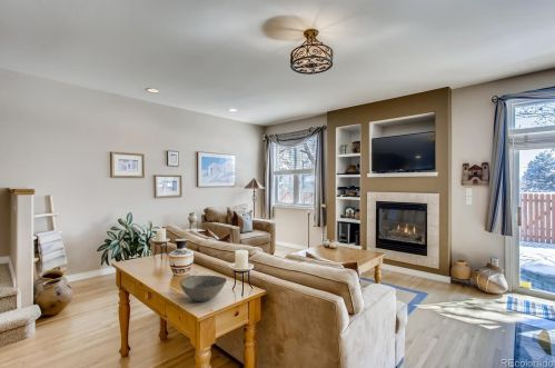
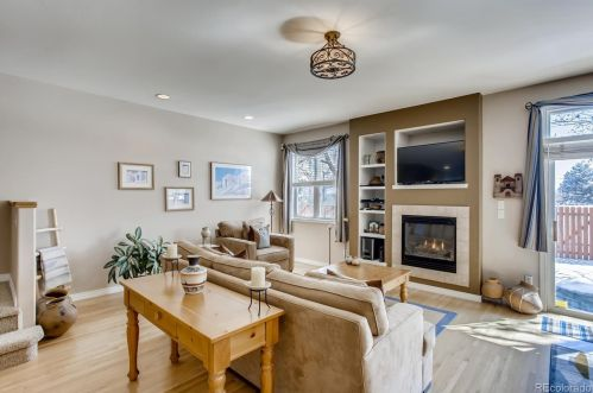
- bowl [179,275,228,302]
